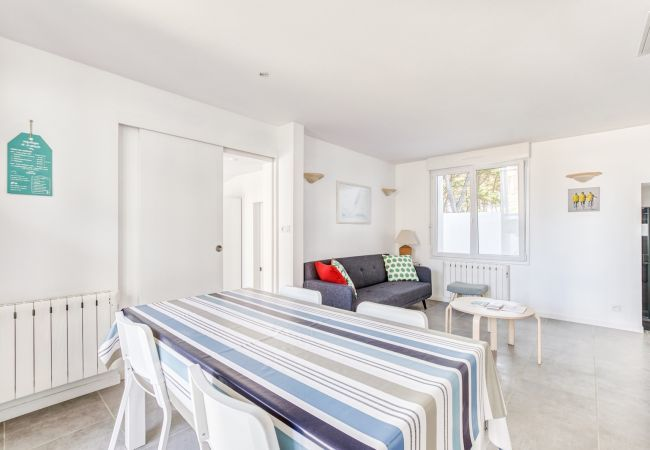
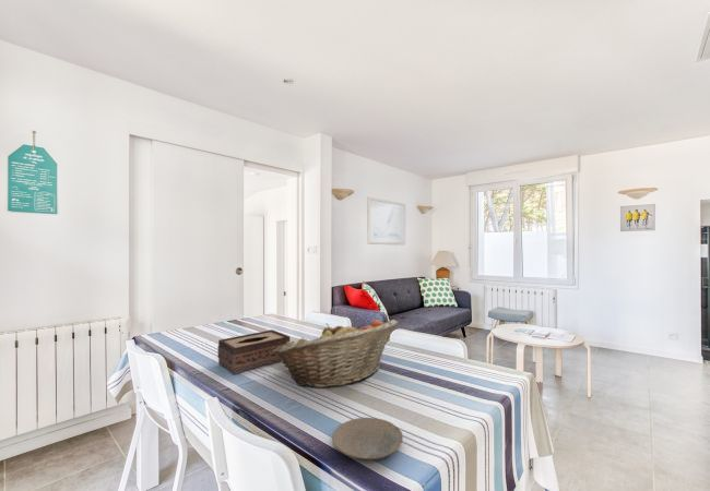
+ fruit basket [273,319,399,388]
+ plate [331,417,404,460]
+ tissue box [217,328,291,375]
